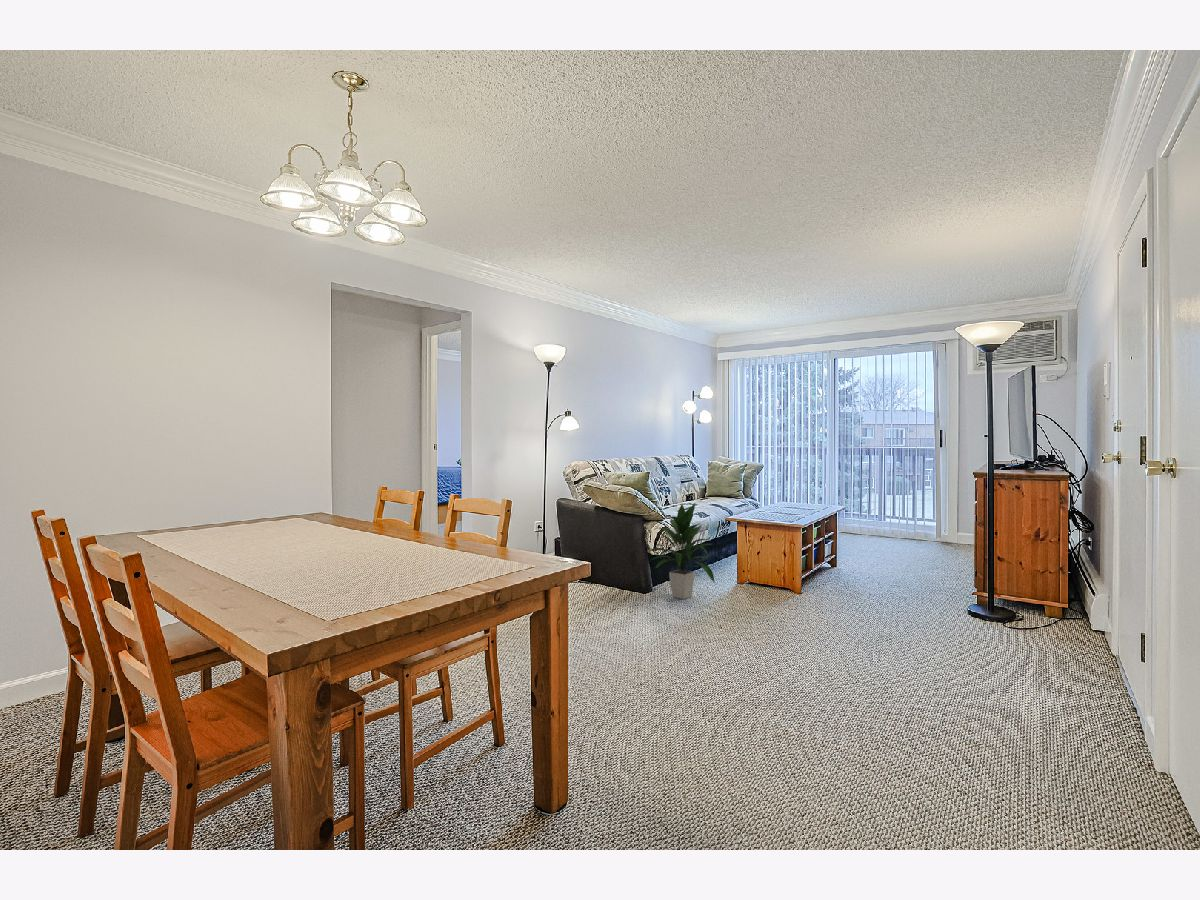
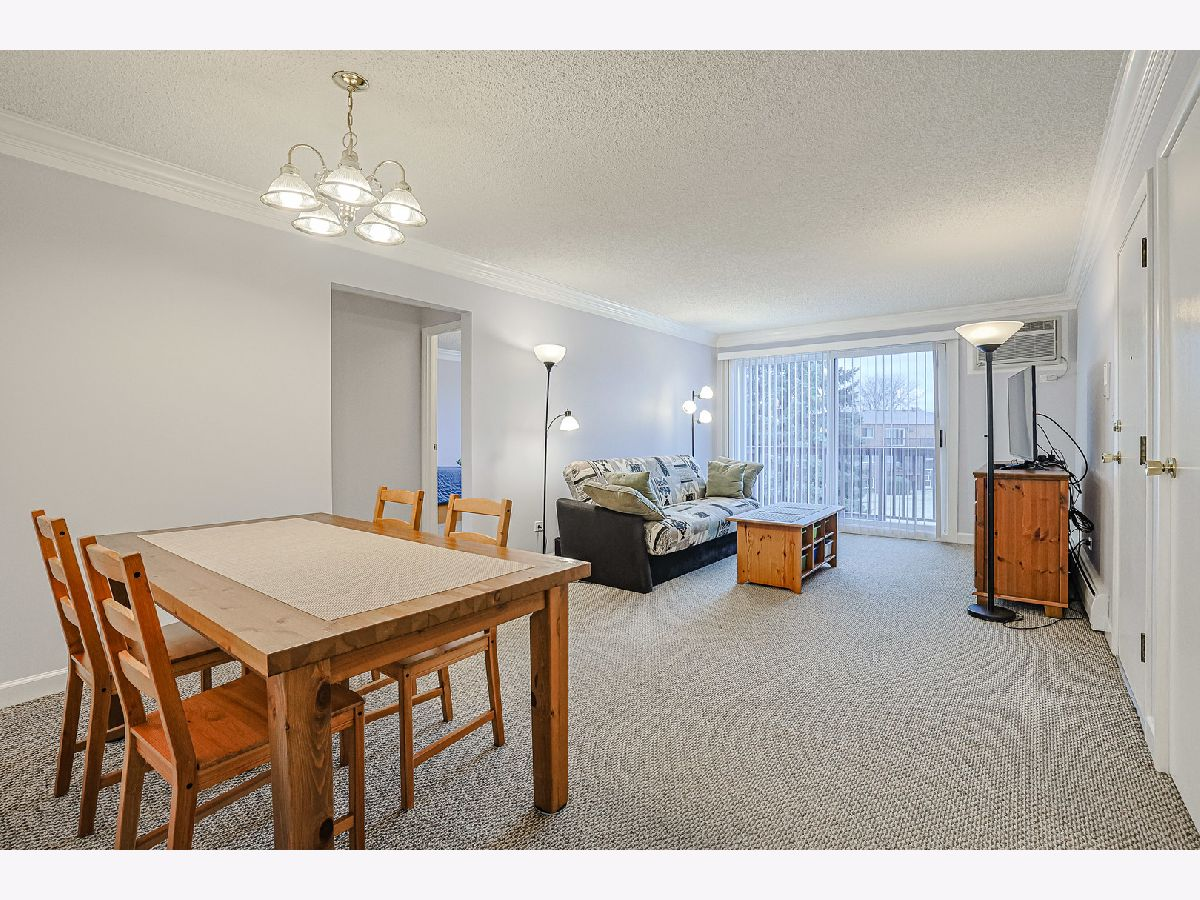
- indoor plant [646,501,716,600]
